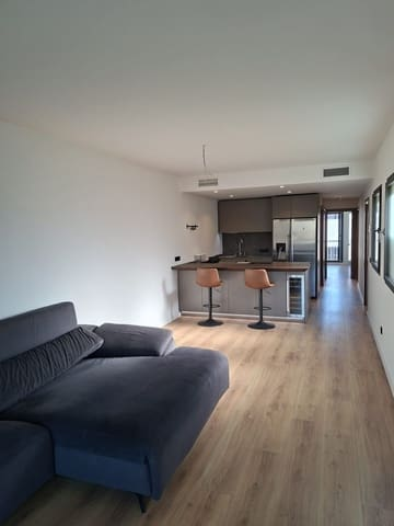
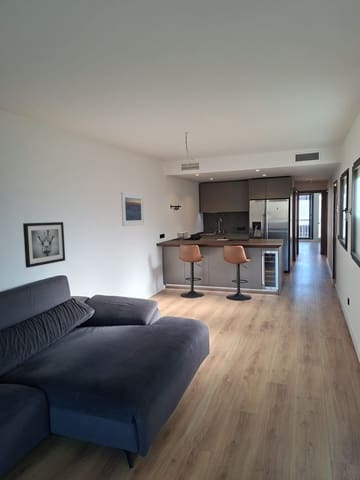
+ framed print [120,191,145,227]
+ wall art [22,221,66,269]
